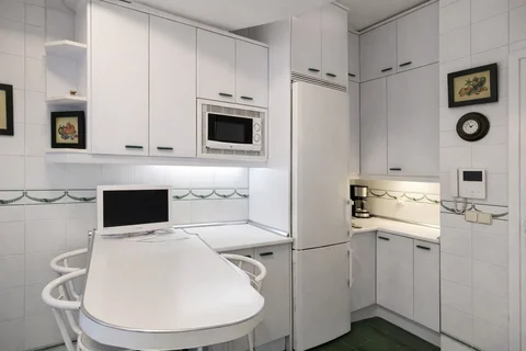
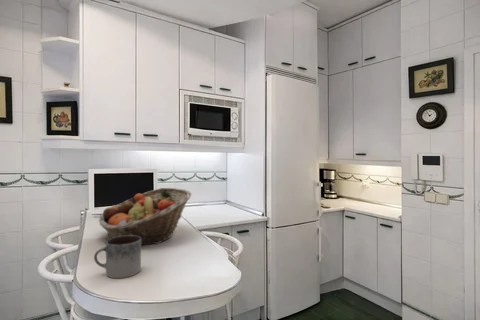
+ fruit basket [98,187,193,246]
+ mug [93,235,142,279]
